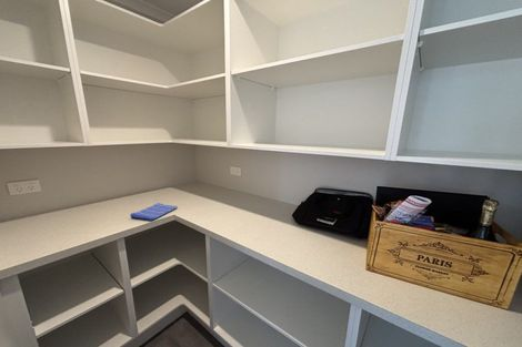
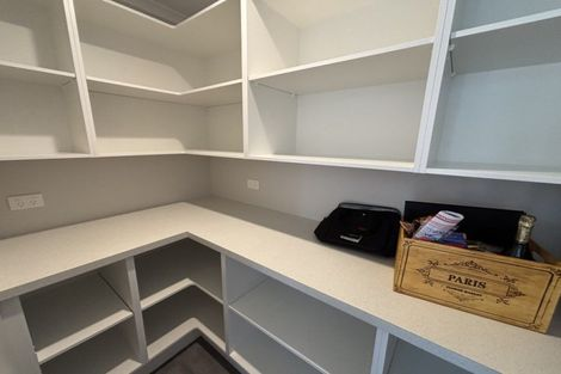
- dish towel [130,202,179,222]
